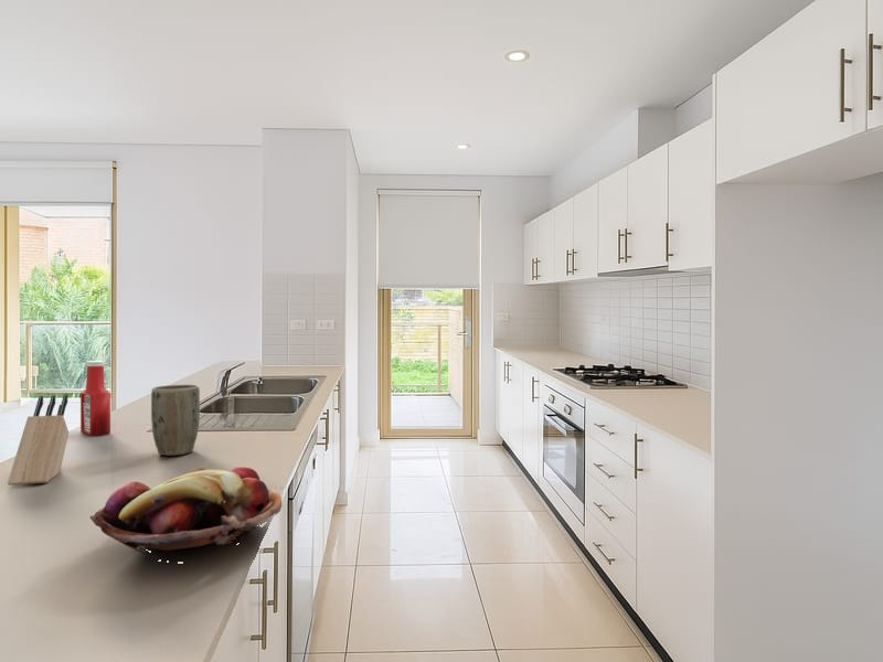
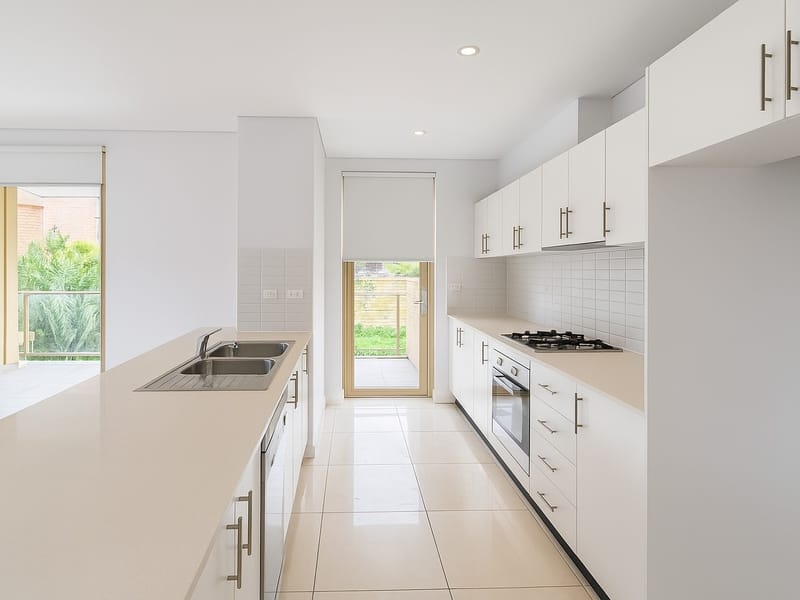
- fruit basket [89,466,283,564]
- soap bottle [79,360,111,436]
- knife block [7,393,70,487]
- plant pot [150,384,201,457]
